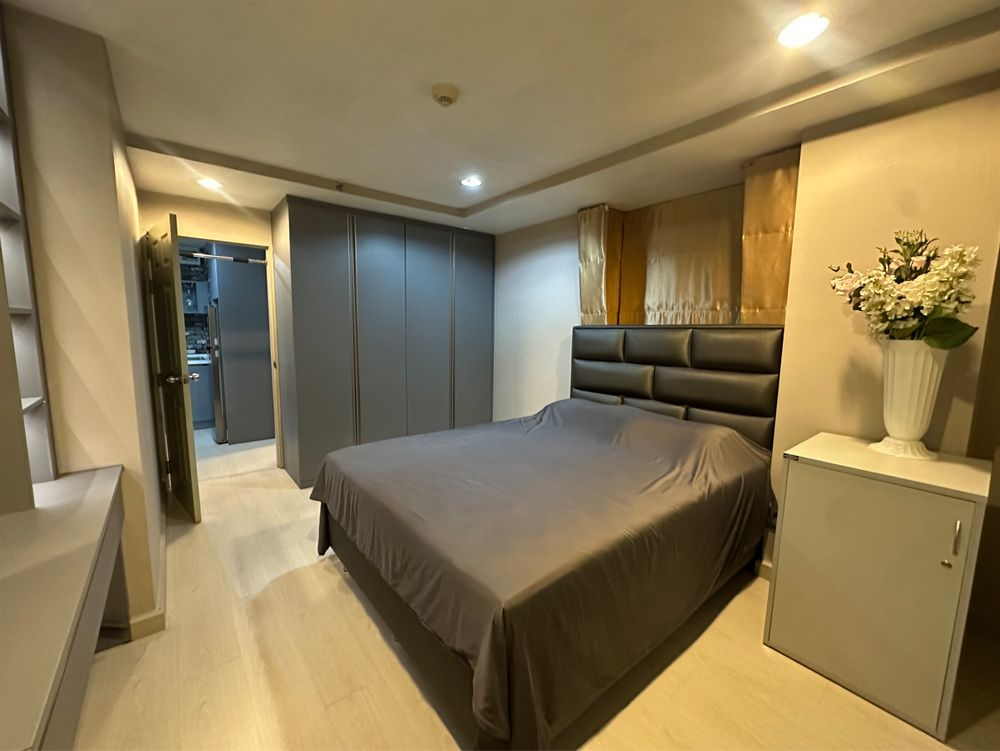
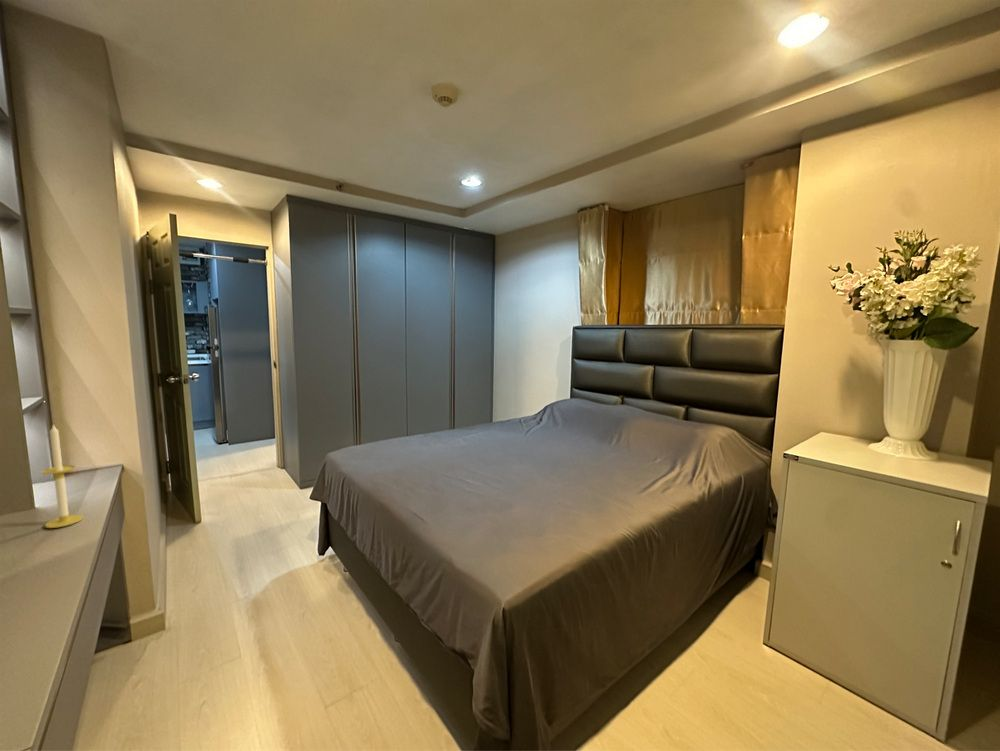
+ candle [40,423,84,529]
